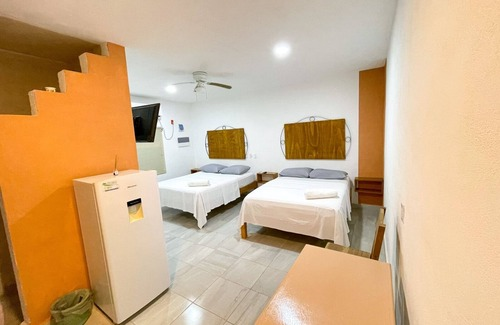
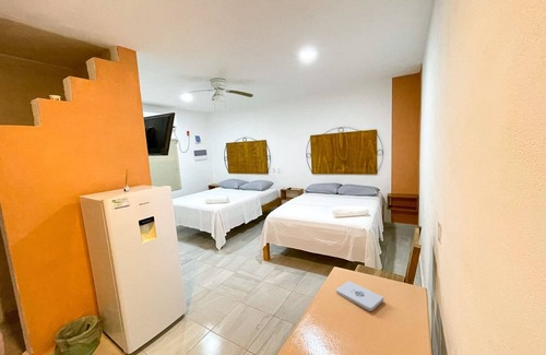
+ notepad [335,280,385,312]
